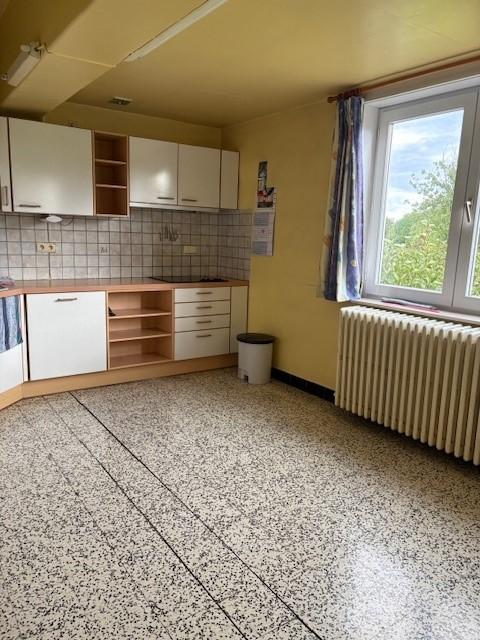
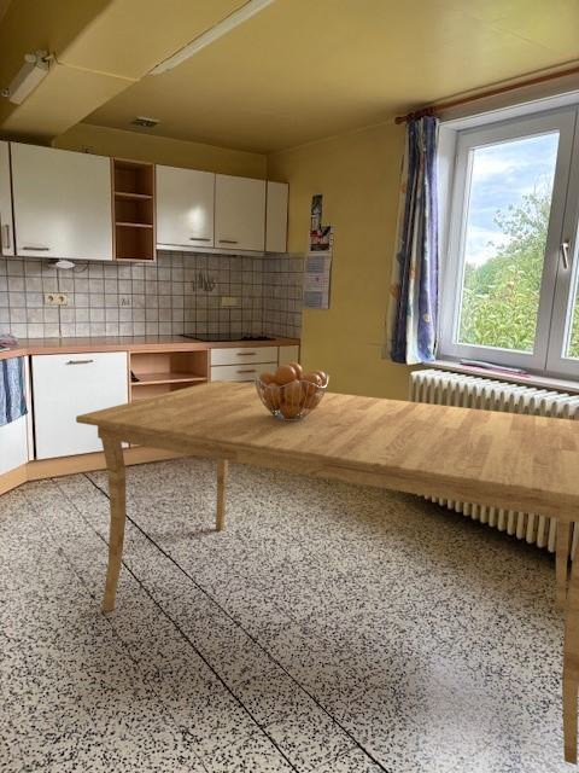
+ fruit basket [252,361,329,422]
+ dining table [75,379,579,766]
